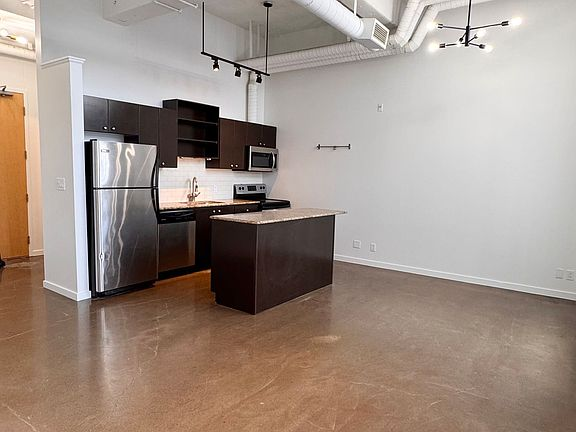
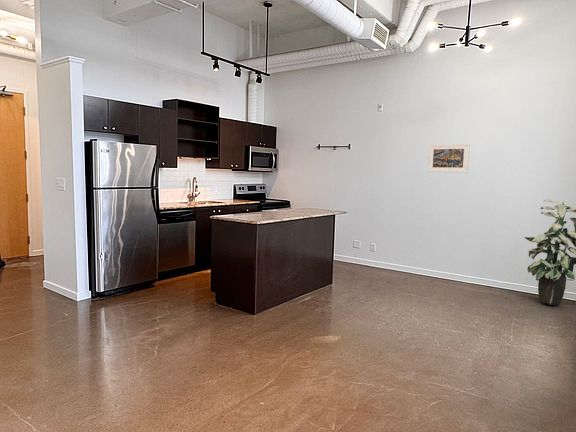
+ indoor plant [523,198,576,306]
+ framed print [427,143,471,173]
